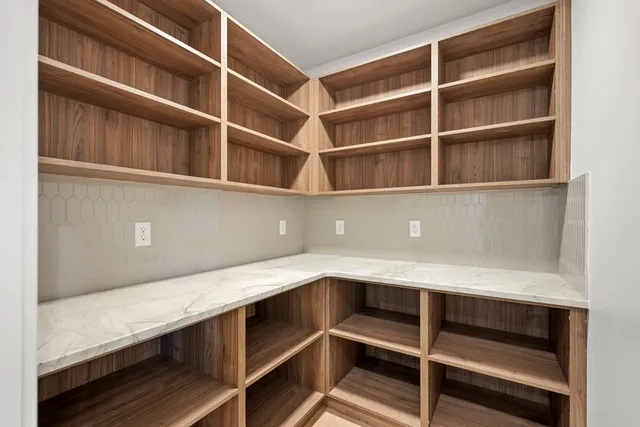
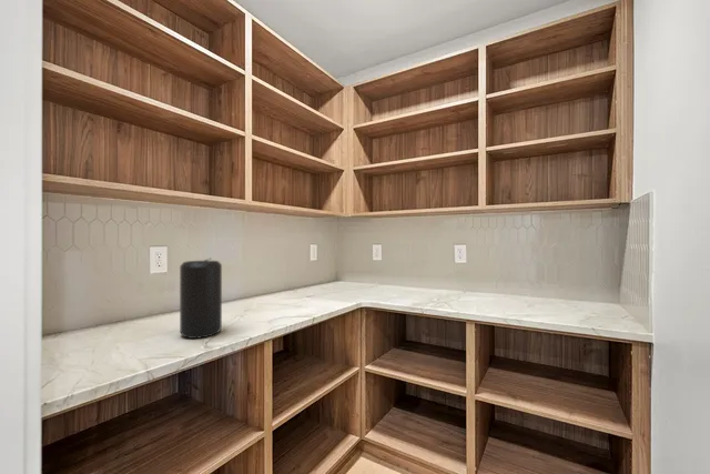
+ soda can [179,256,223,340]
